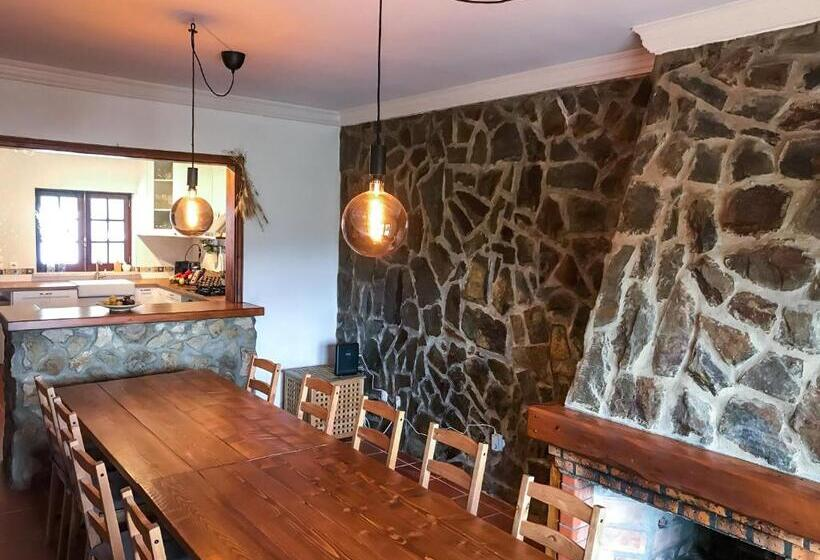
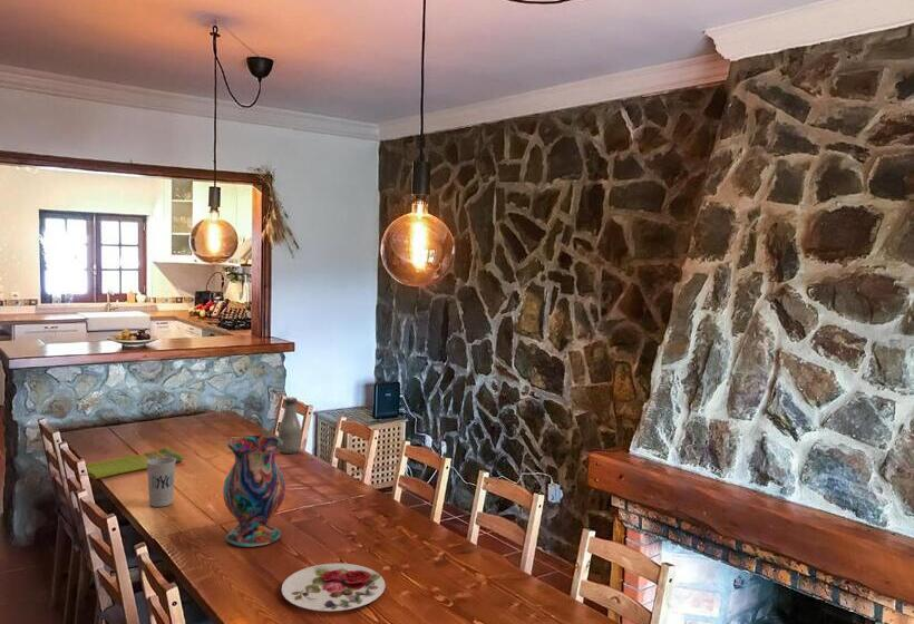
+ bottle [278,397,302,455]
+ dish towel [85,447,185,480]
+ plate [281,563,387,613]
+ cup [146,457,176,508]
+ vase [222,435,286,547]
